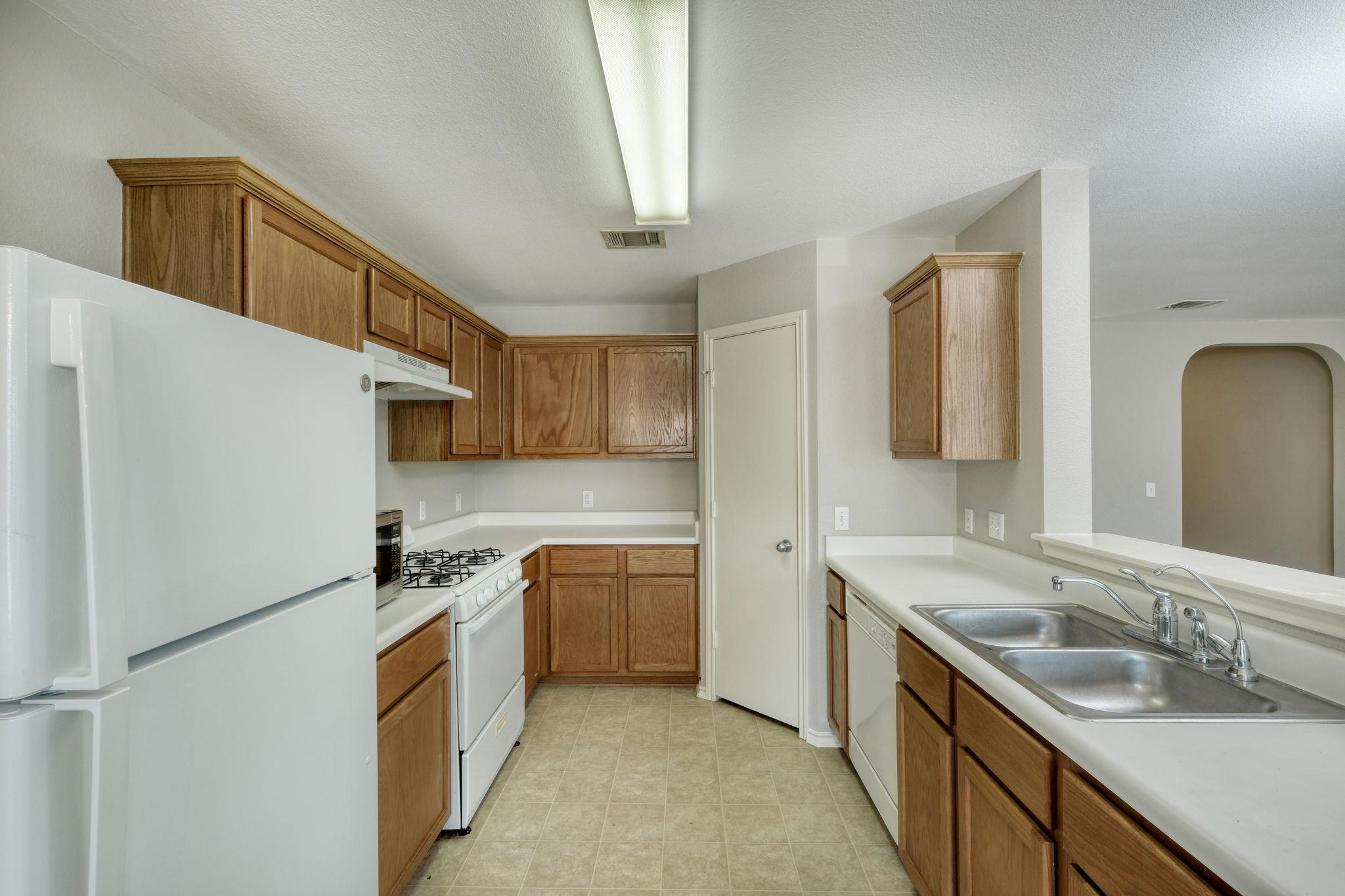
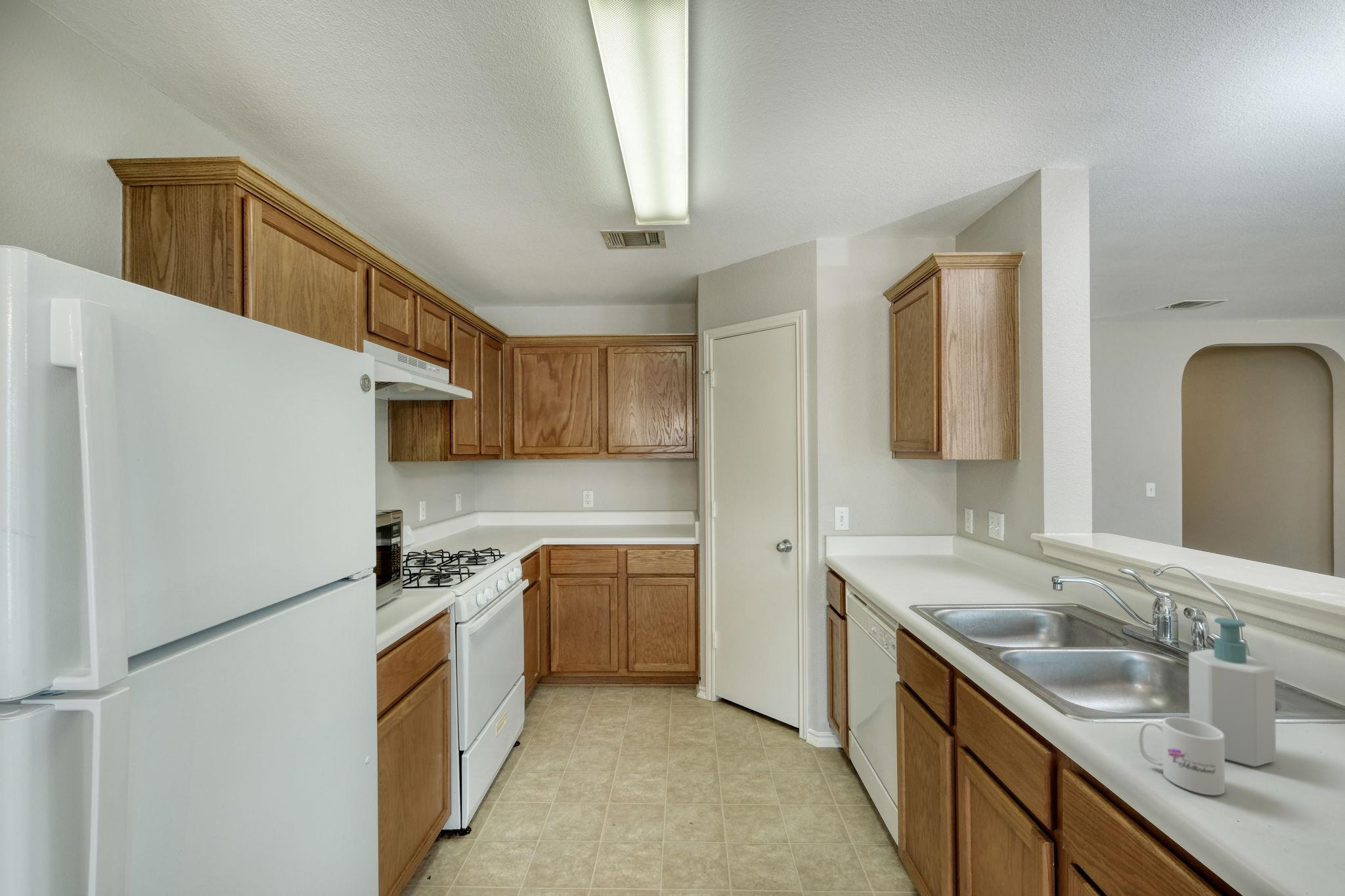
+ soap bottle [1188,617,1277,767]
+ mug [1137,716,1225,796]
